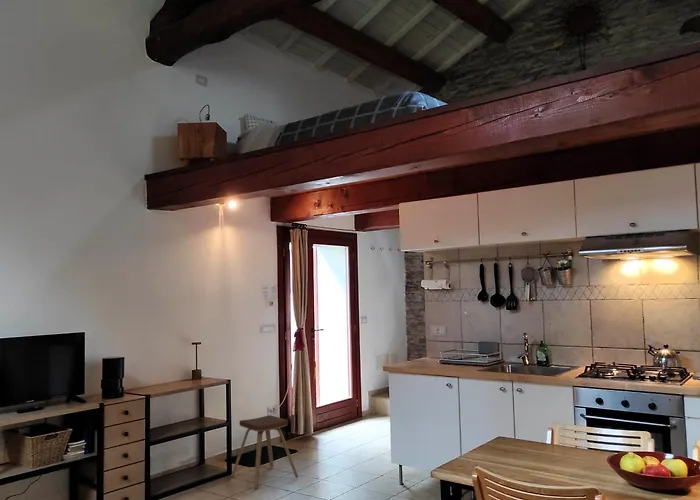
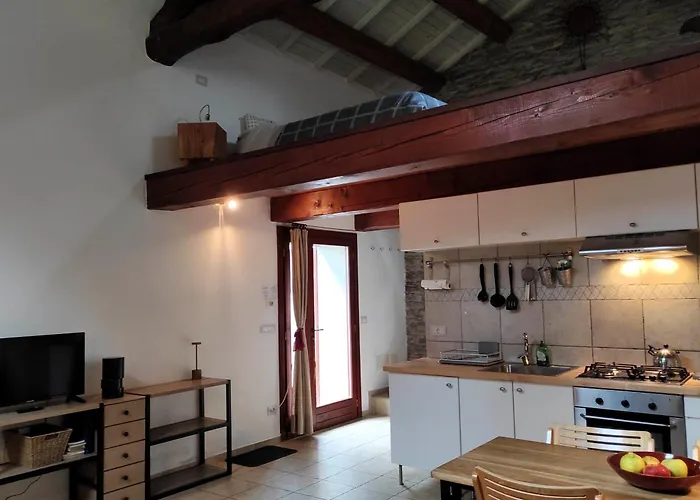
- music stool [230,414,299,490]
